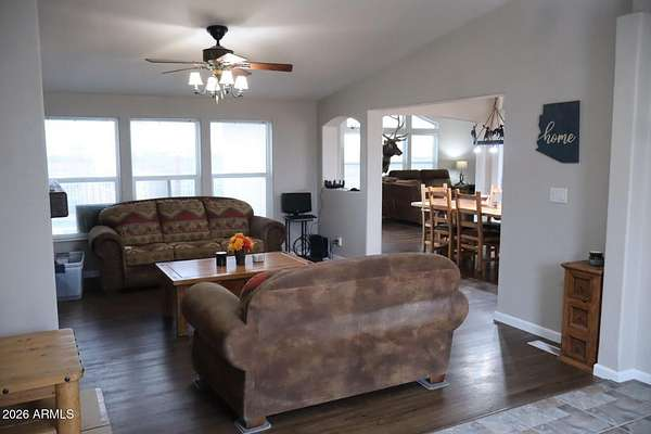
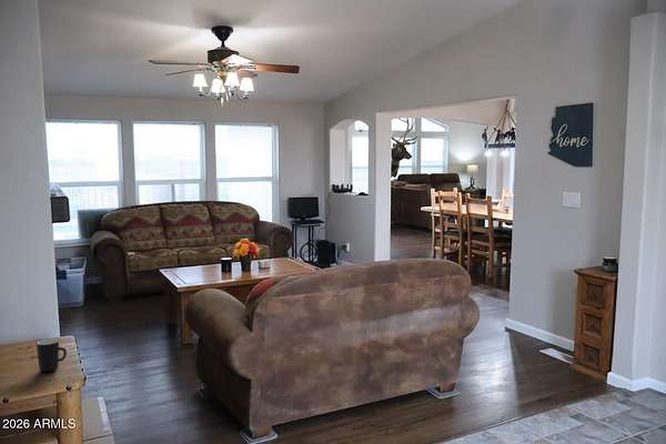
+ mug [36,337,68,373]
